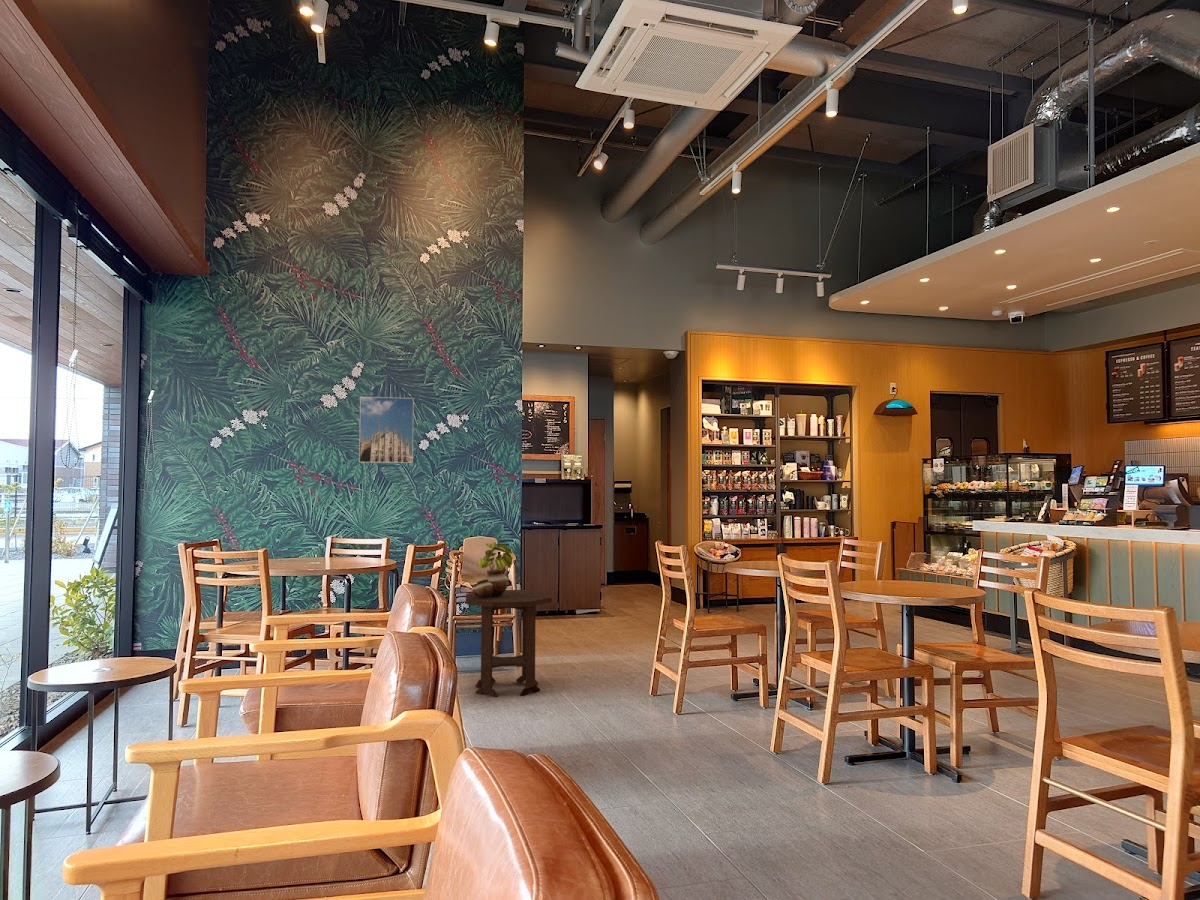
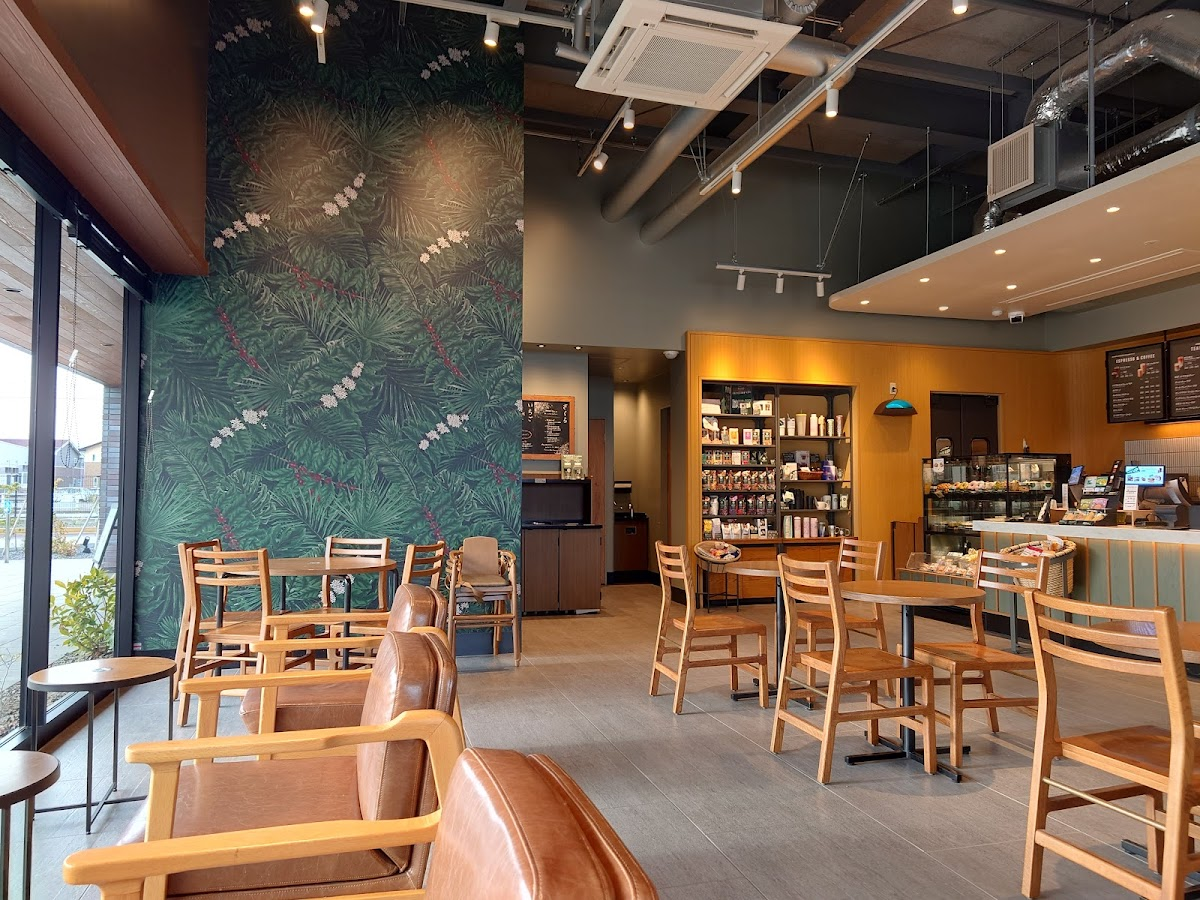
- potted plant [471,541,513,598]
- side table [465,589,553,698]
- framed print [358,396,415,464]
